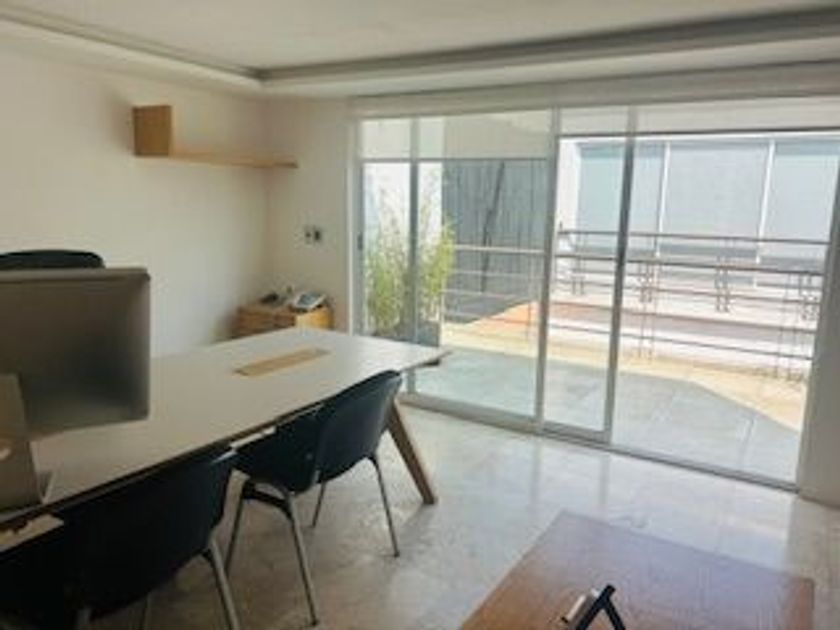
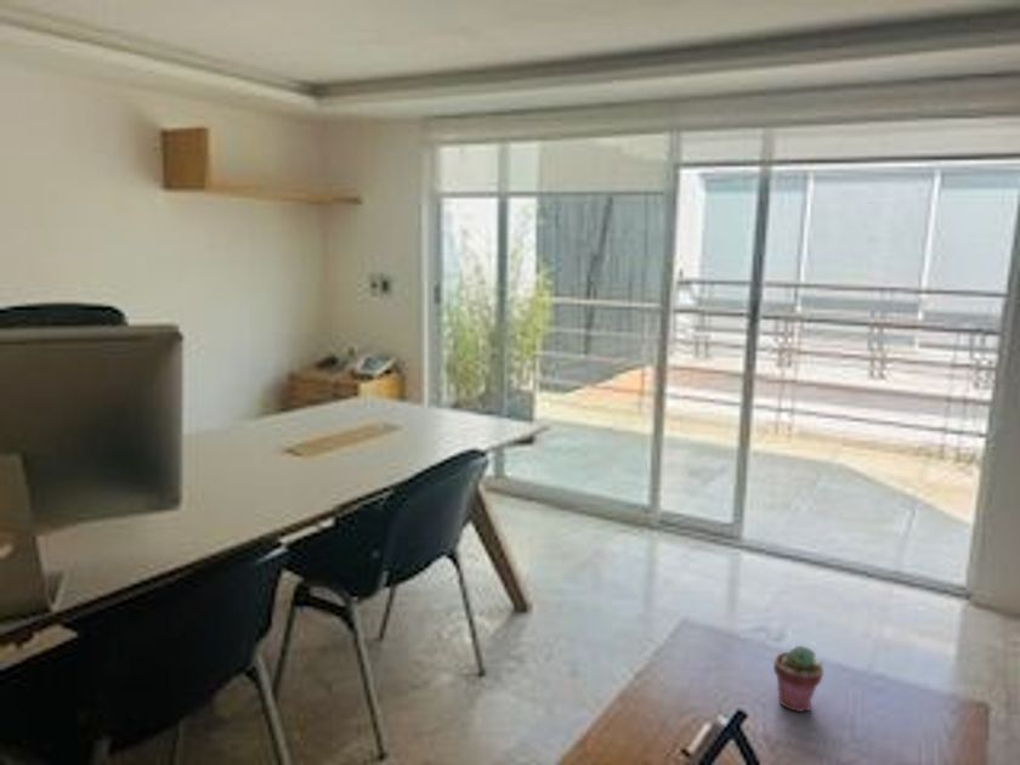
+ potted succulent [772,645,824,713]
